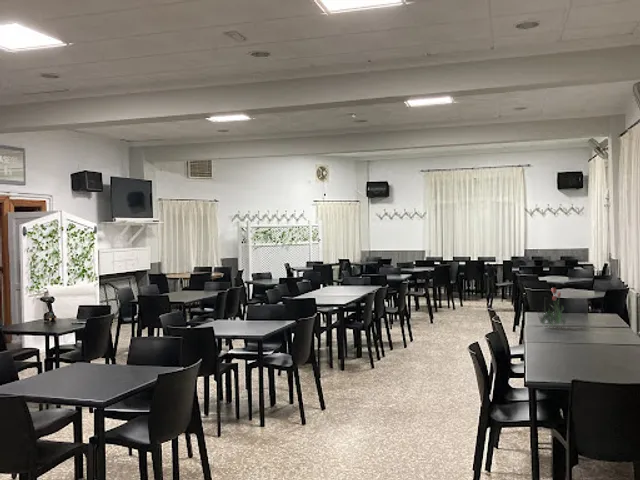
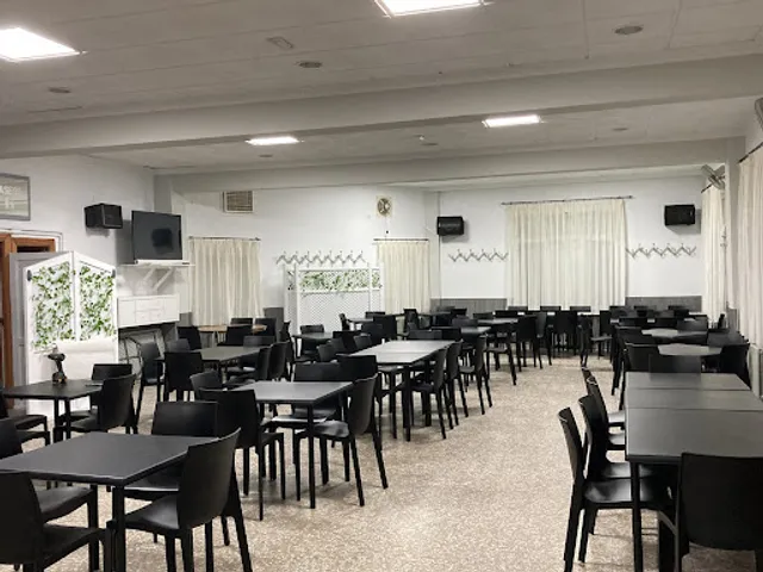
- flower [536,287,571,329]
